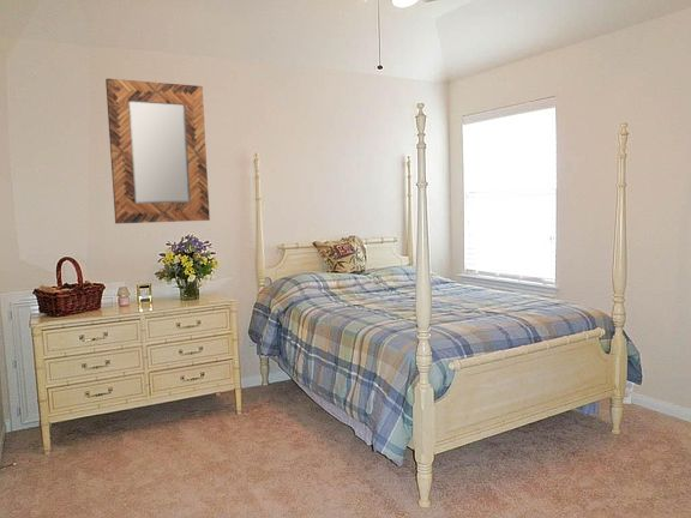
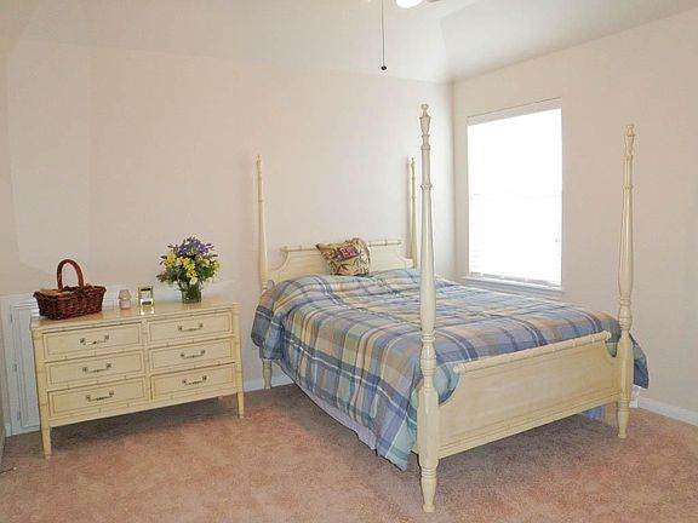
- home mirror [104,78,211,225]
